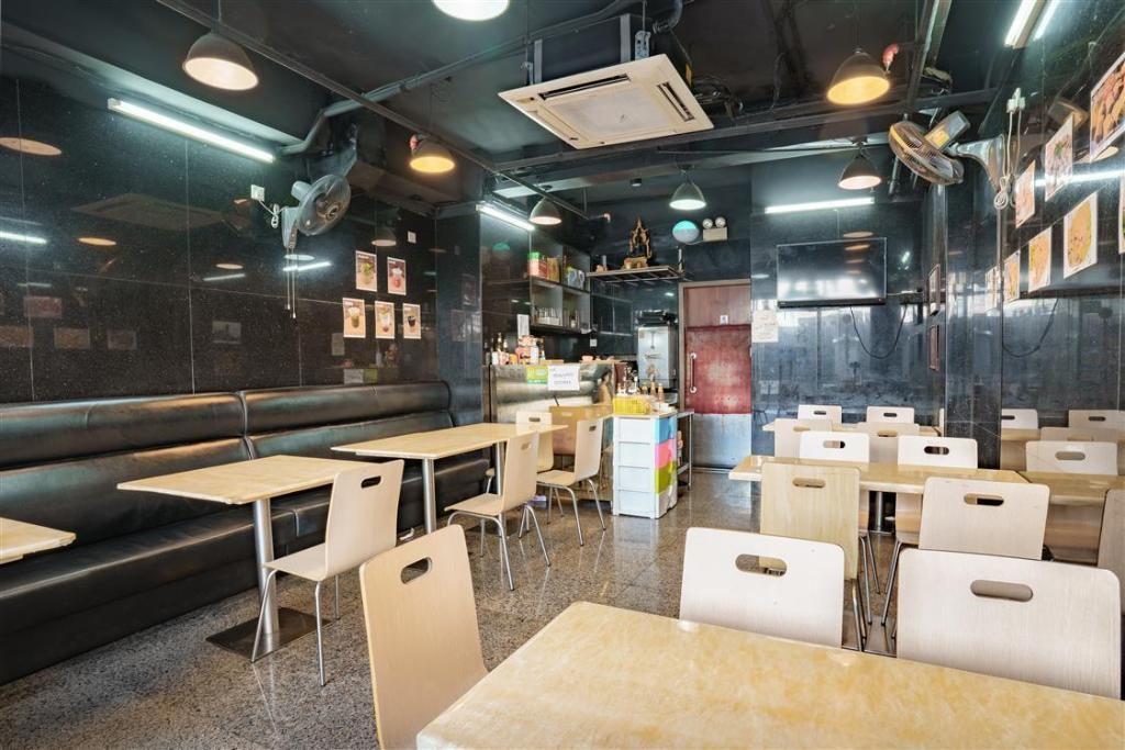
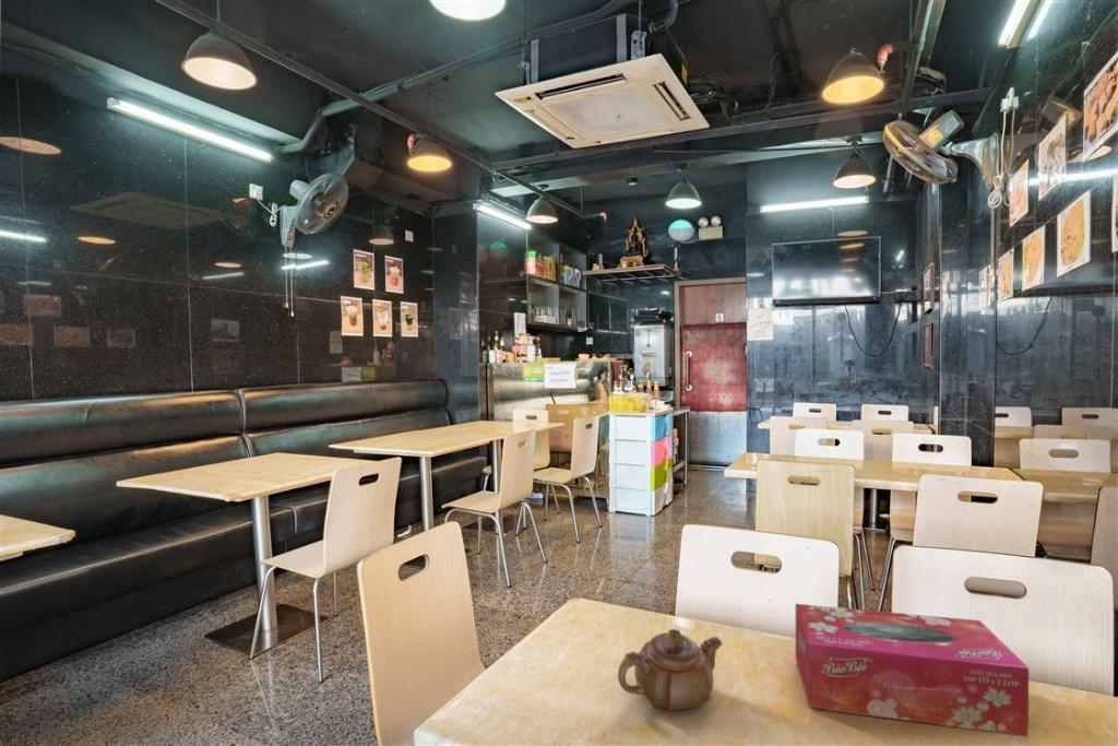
+ teapot [617,628,724,712]
+ tissue box [795,603,1030,737]
